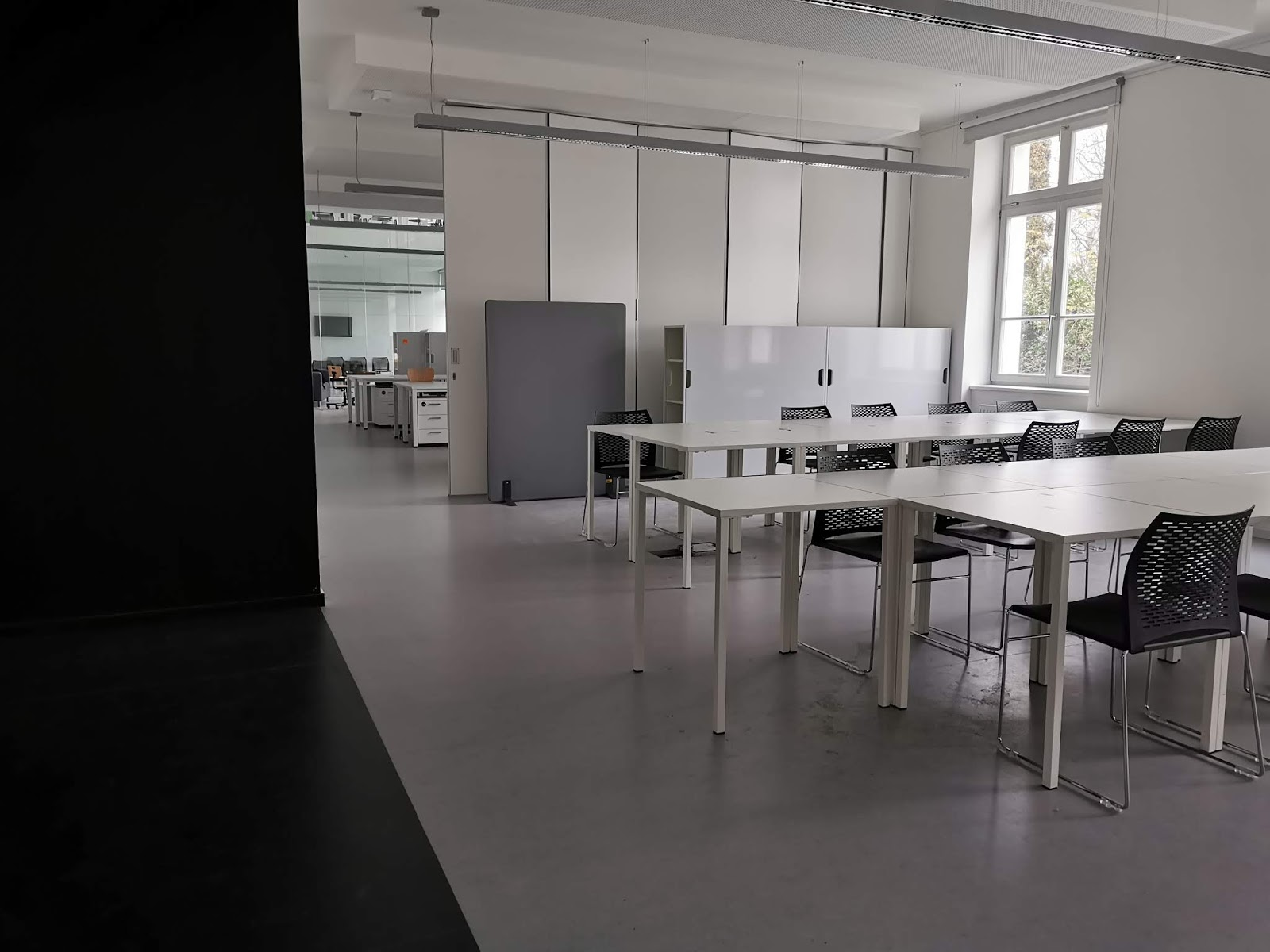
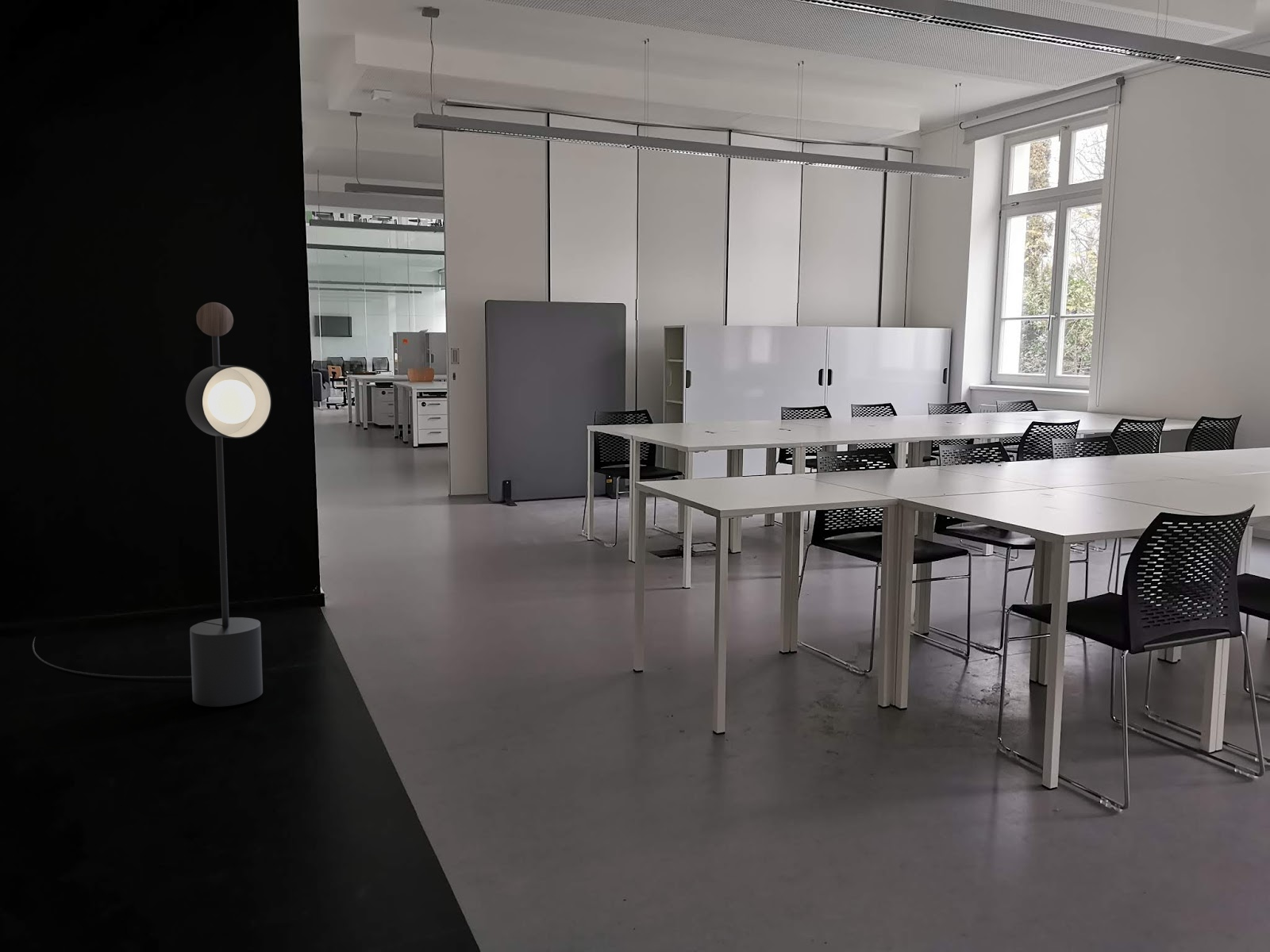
+ floor lamp [32,301,272,708]
